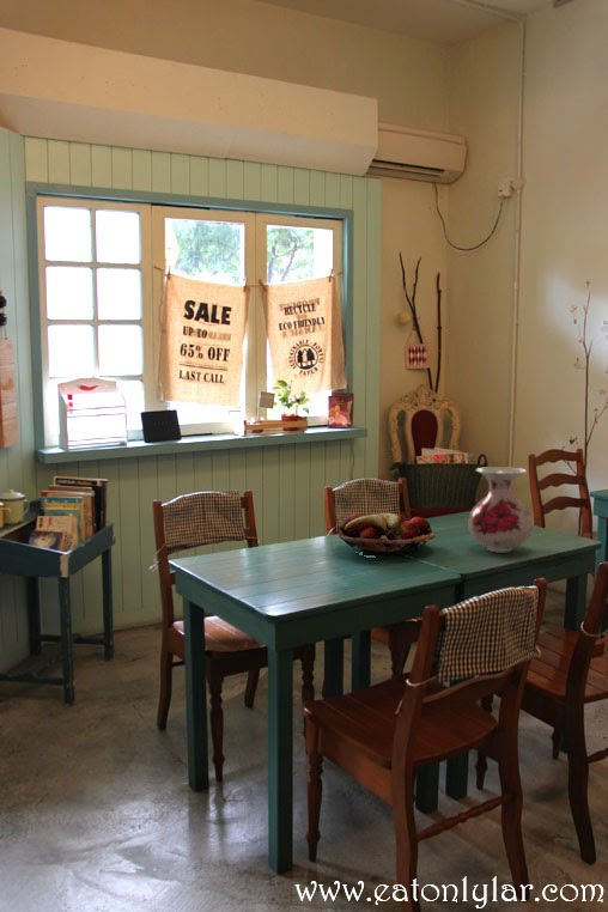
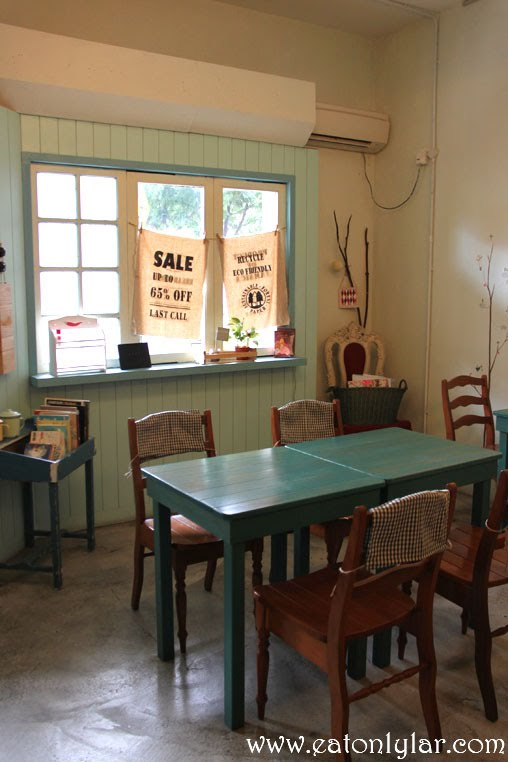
- fruit basket [336,512,437,558]
- vase [467,466,534,553]
